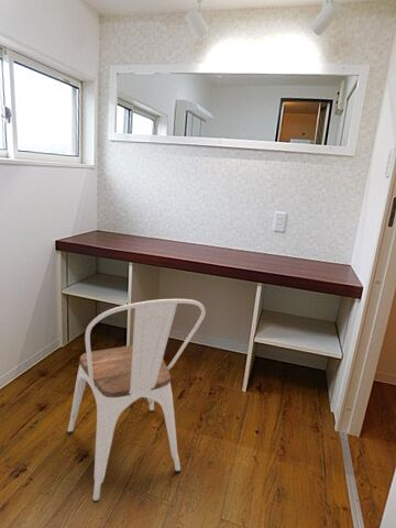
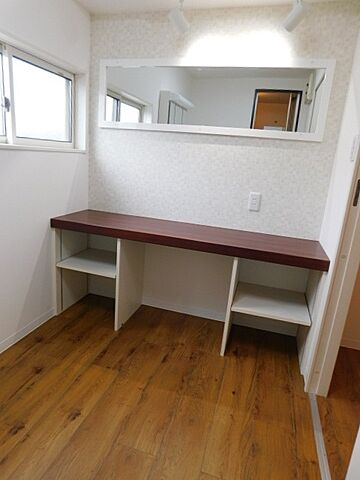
- chair [66,298,207,504]
